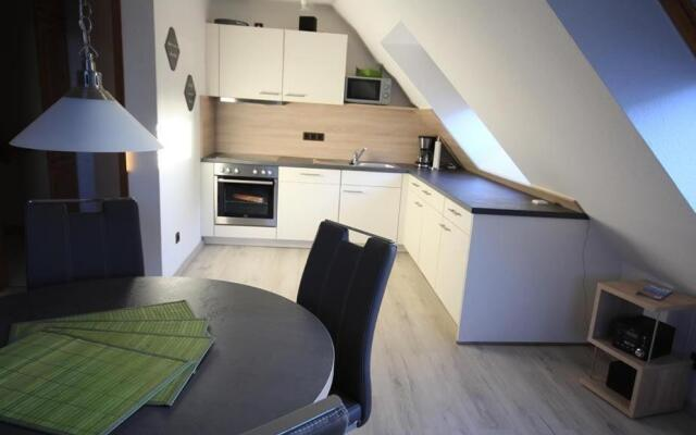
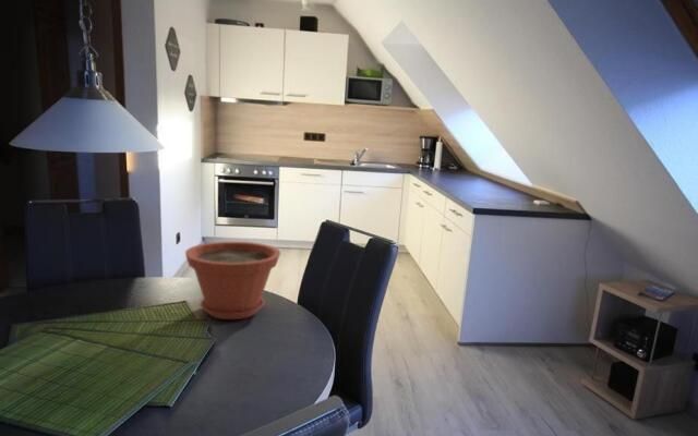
+ plant pot [184,241,281,320]
